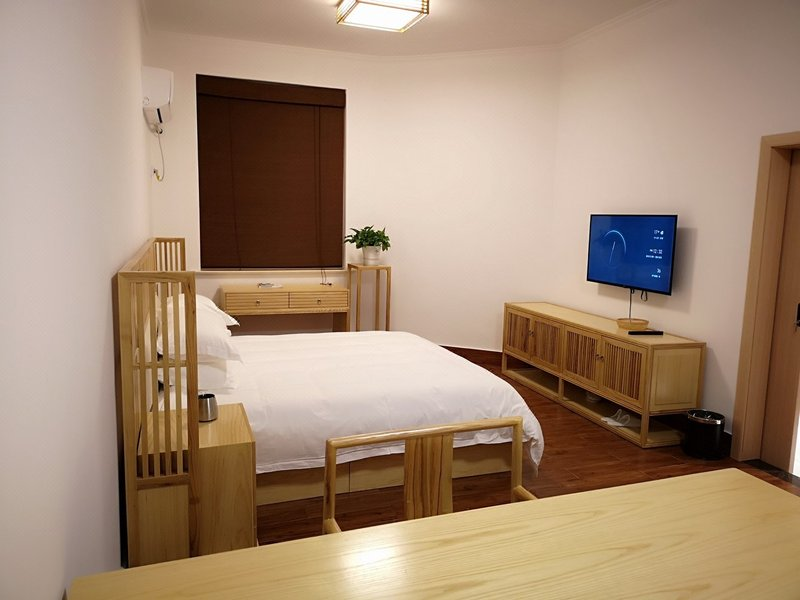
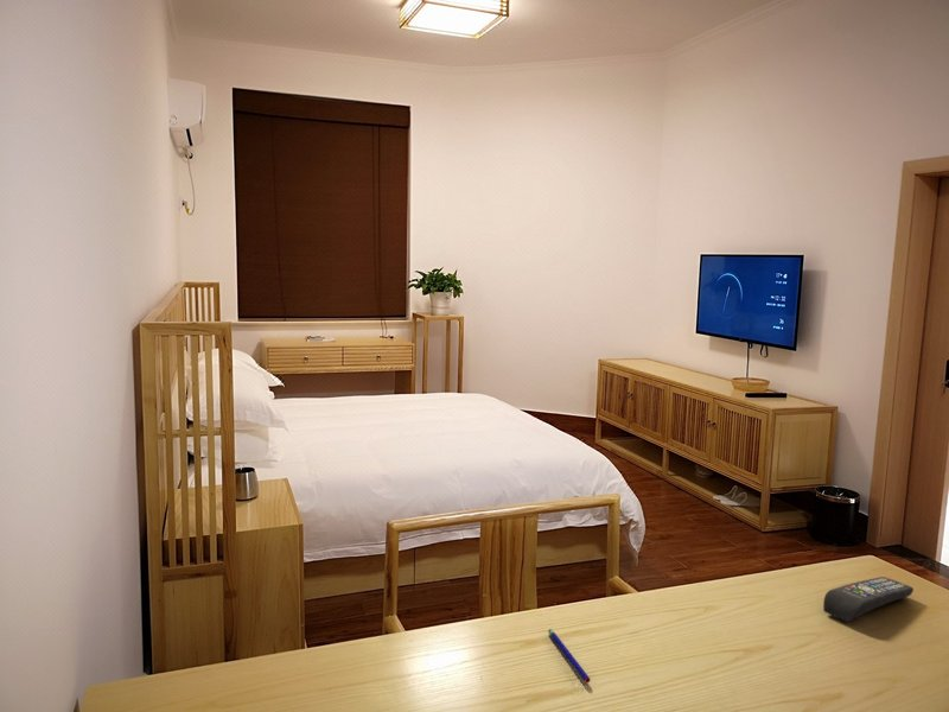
+ remote control [822,576,915,623]
+ pen [547,628,592,684]
